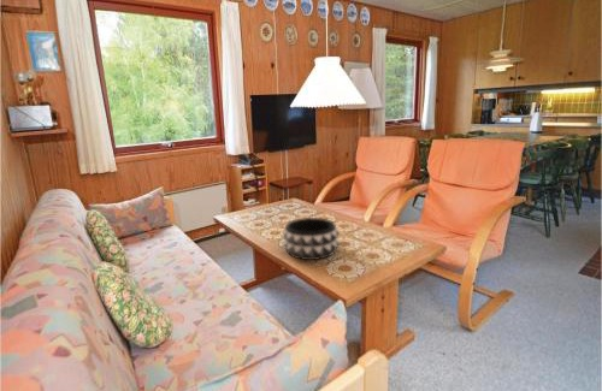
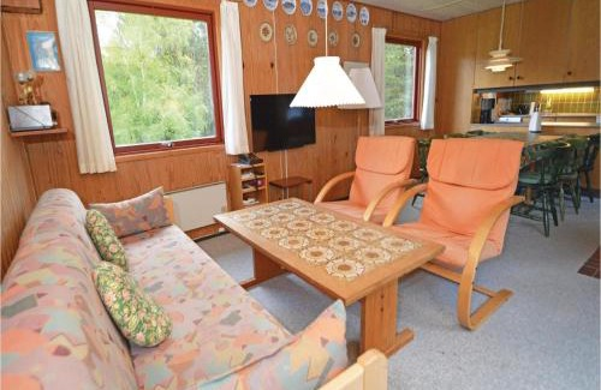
- decorative bowl [282,217,341,261]
